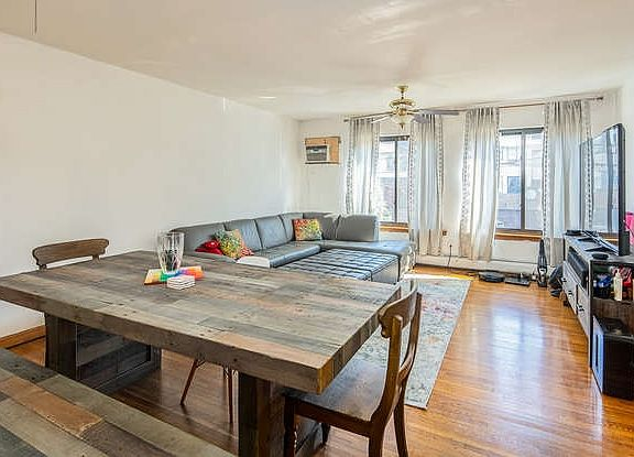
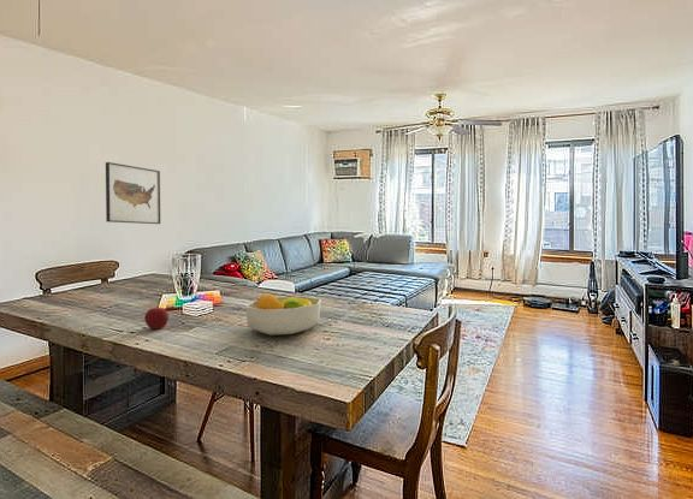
+ fruit bowl [244,293,322,337]
+ wall art [105,161,161,225]
+ apple [143,305,170,329]
